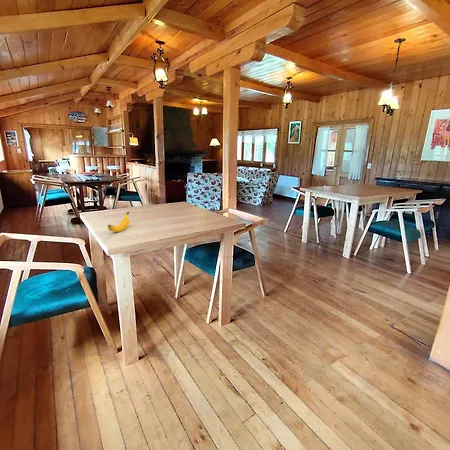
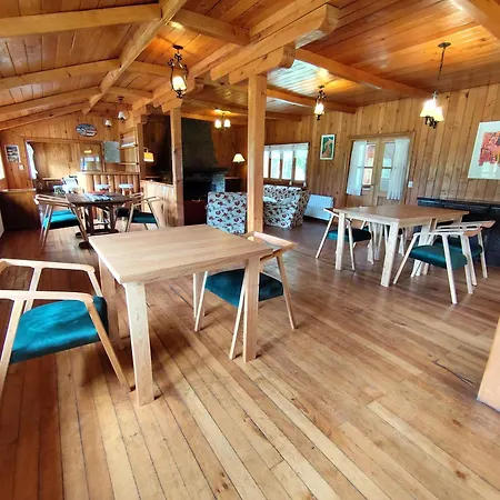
- banana [107,211,130,233]
